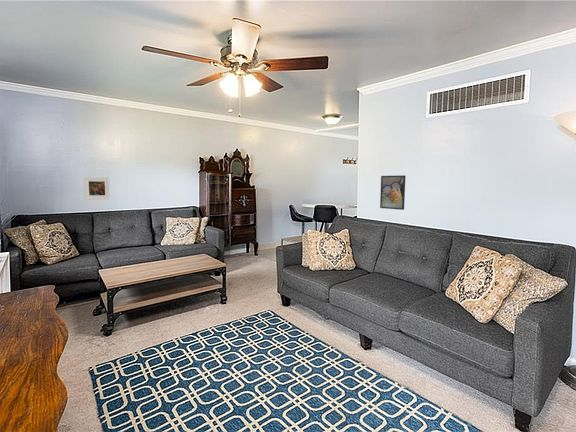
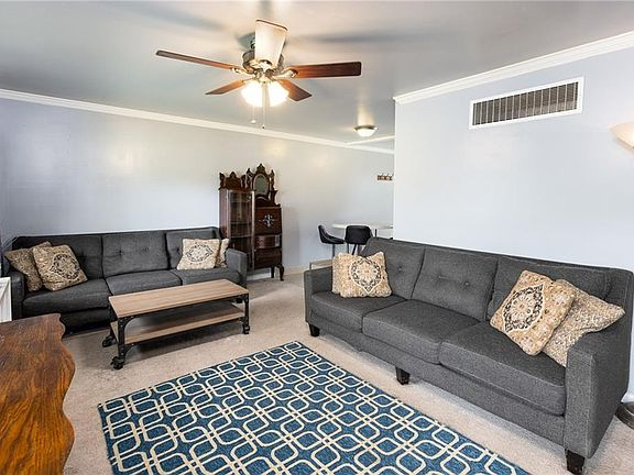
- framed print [379,174,406,211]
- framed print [83,176,111,201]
